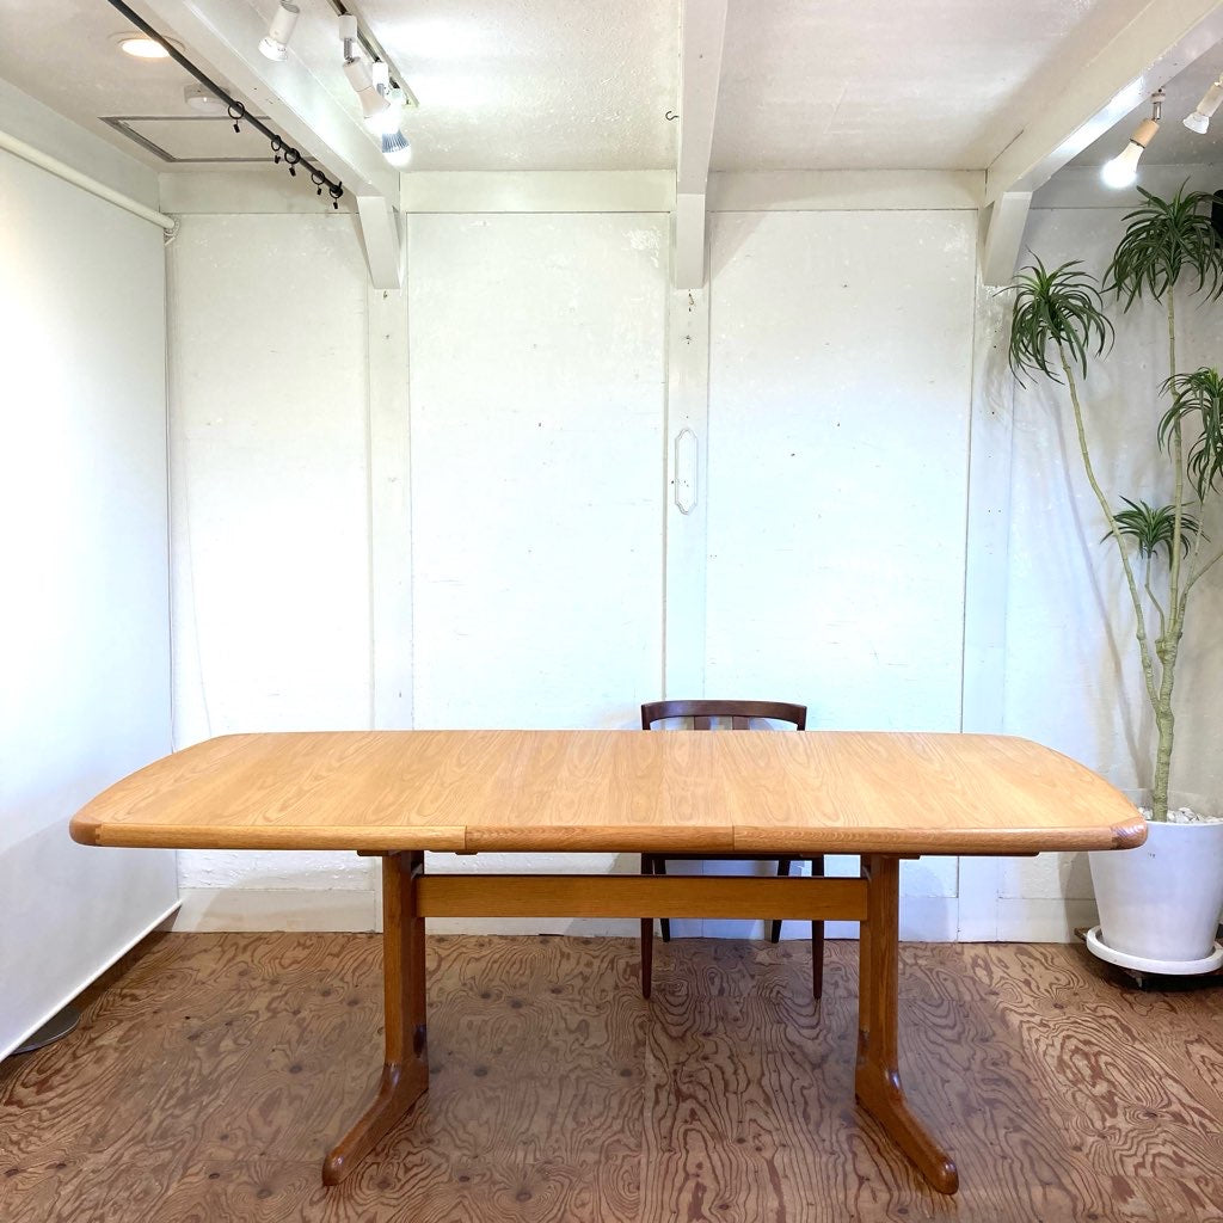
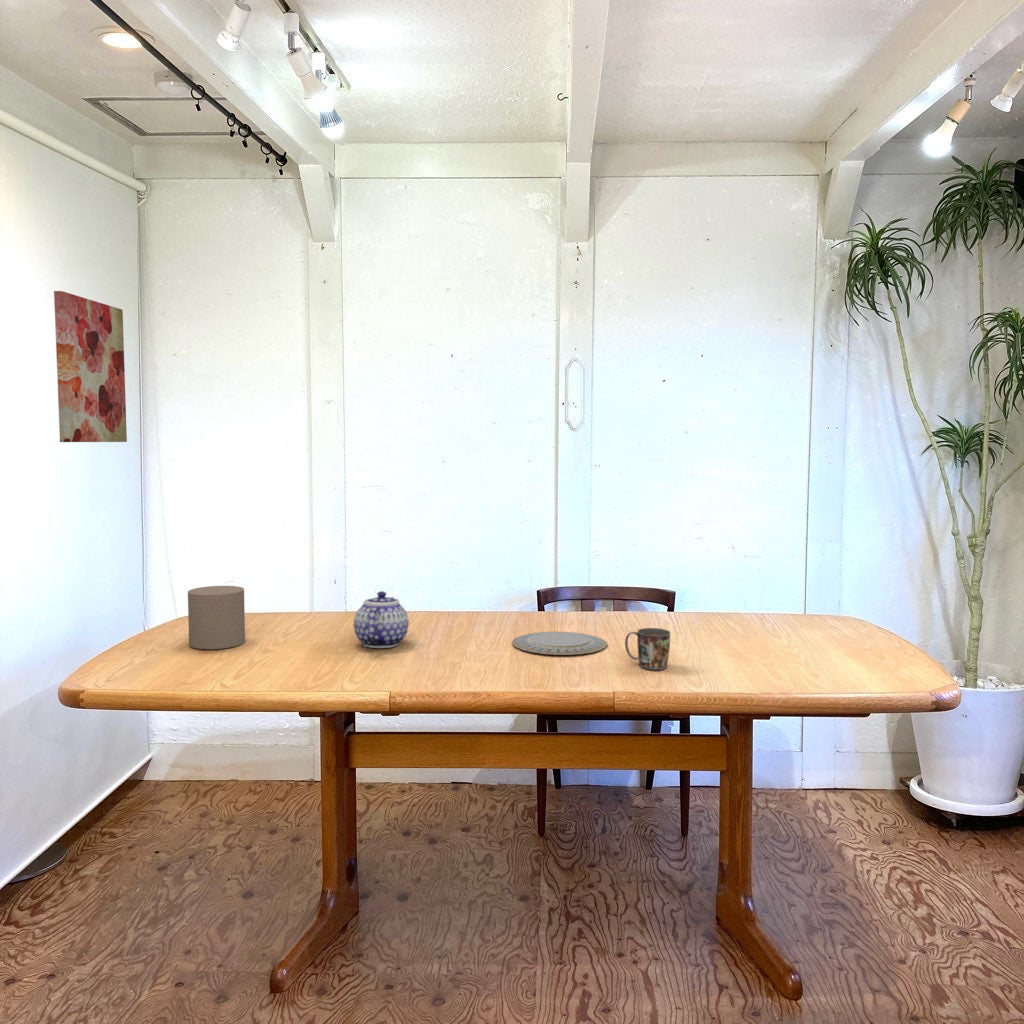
+ chinaware [511,631,608,656]
+ wall art [53,290,128,443]
+ candle [187,585,246,650]
+ mug [624,627,671,671]
+ teapot [353,590,410,649]
